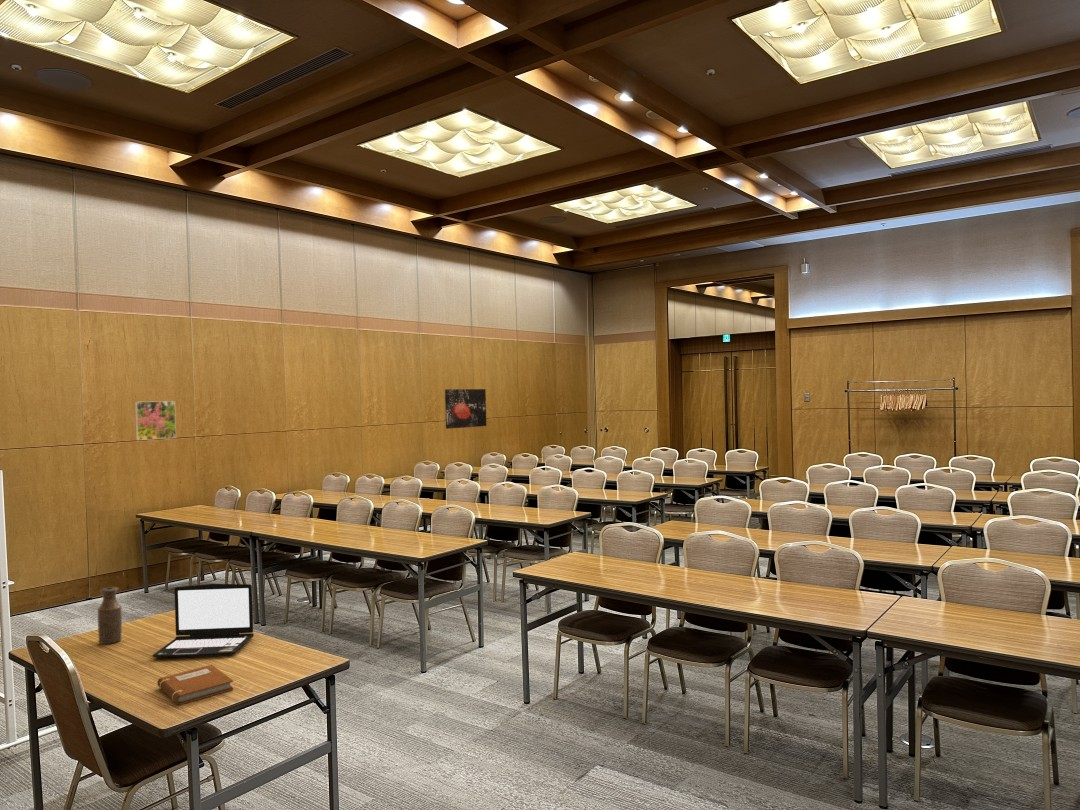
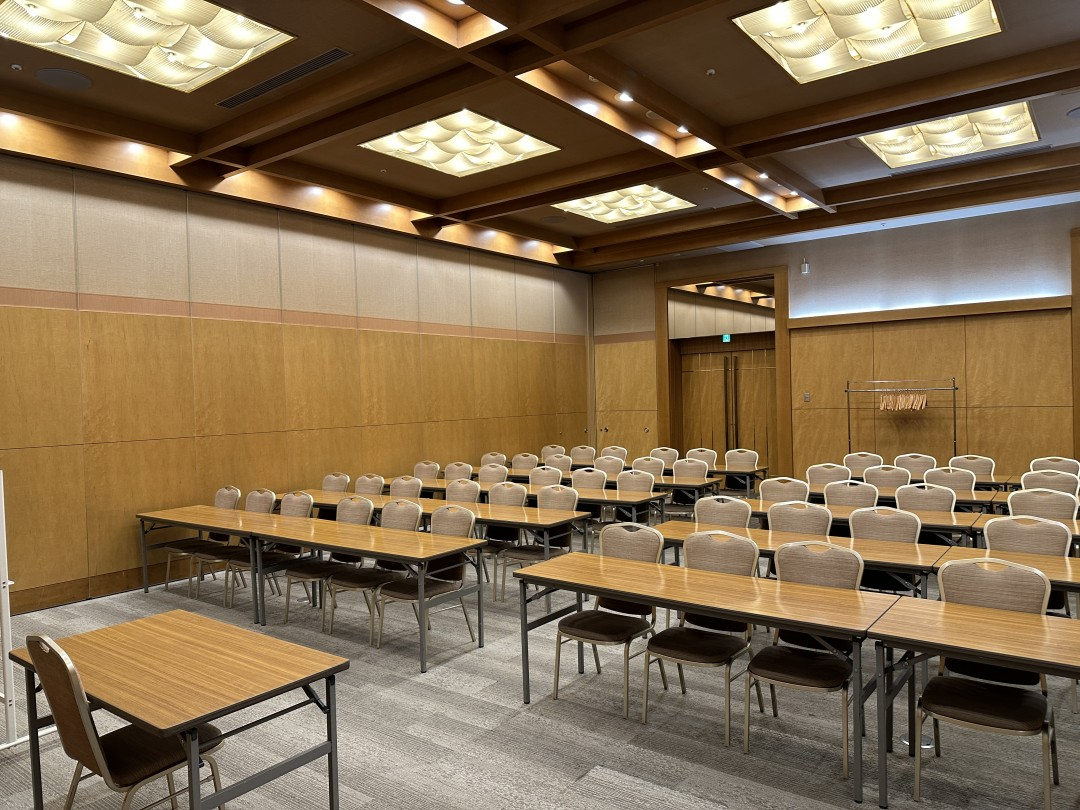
- notebook [156,664,234,706]
- bottle [97,586,123,645]
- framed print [134,400,177,441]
- laptop [152,583,255,659]
- wall art [444,388,487,430]
